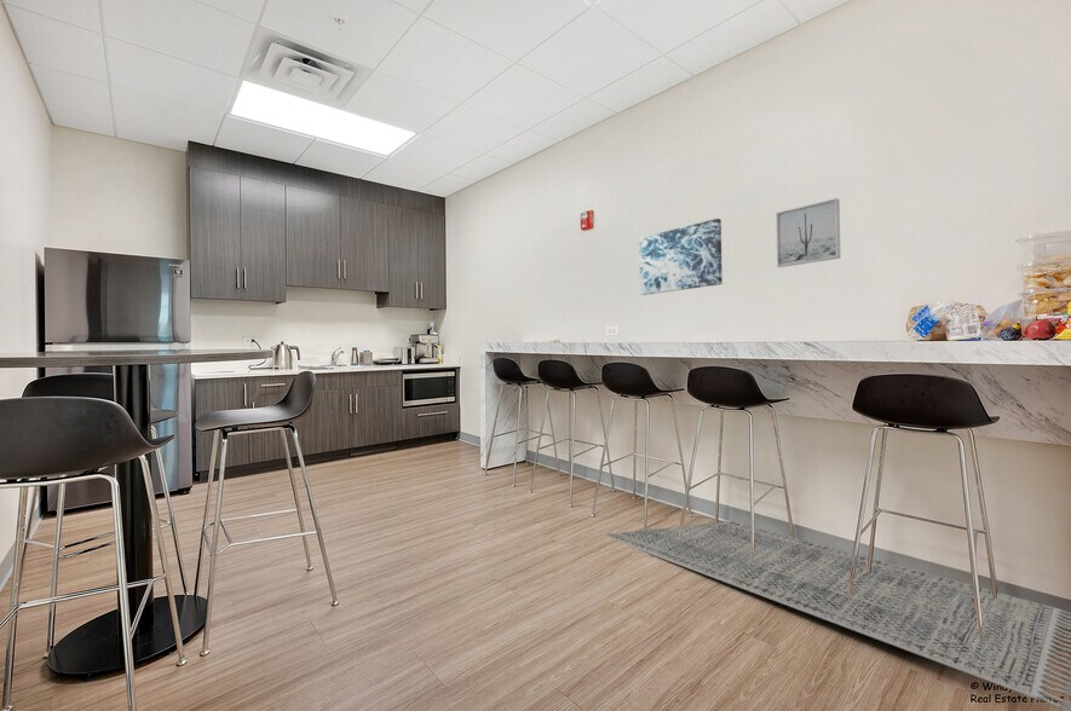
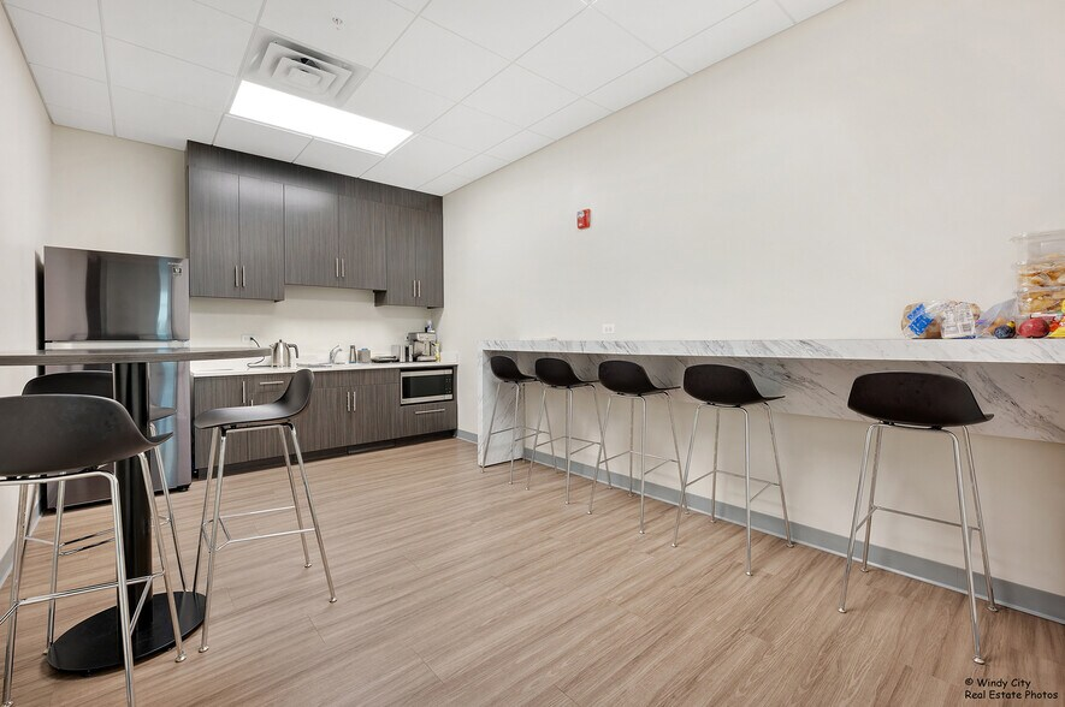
- wall art [775,197,841,268]
- wall art [638,218,724,296]
- rug [604,520,1071,711]
